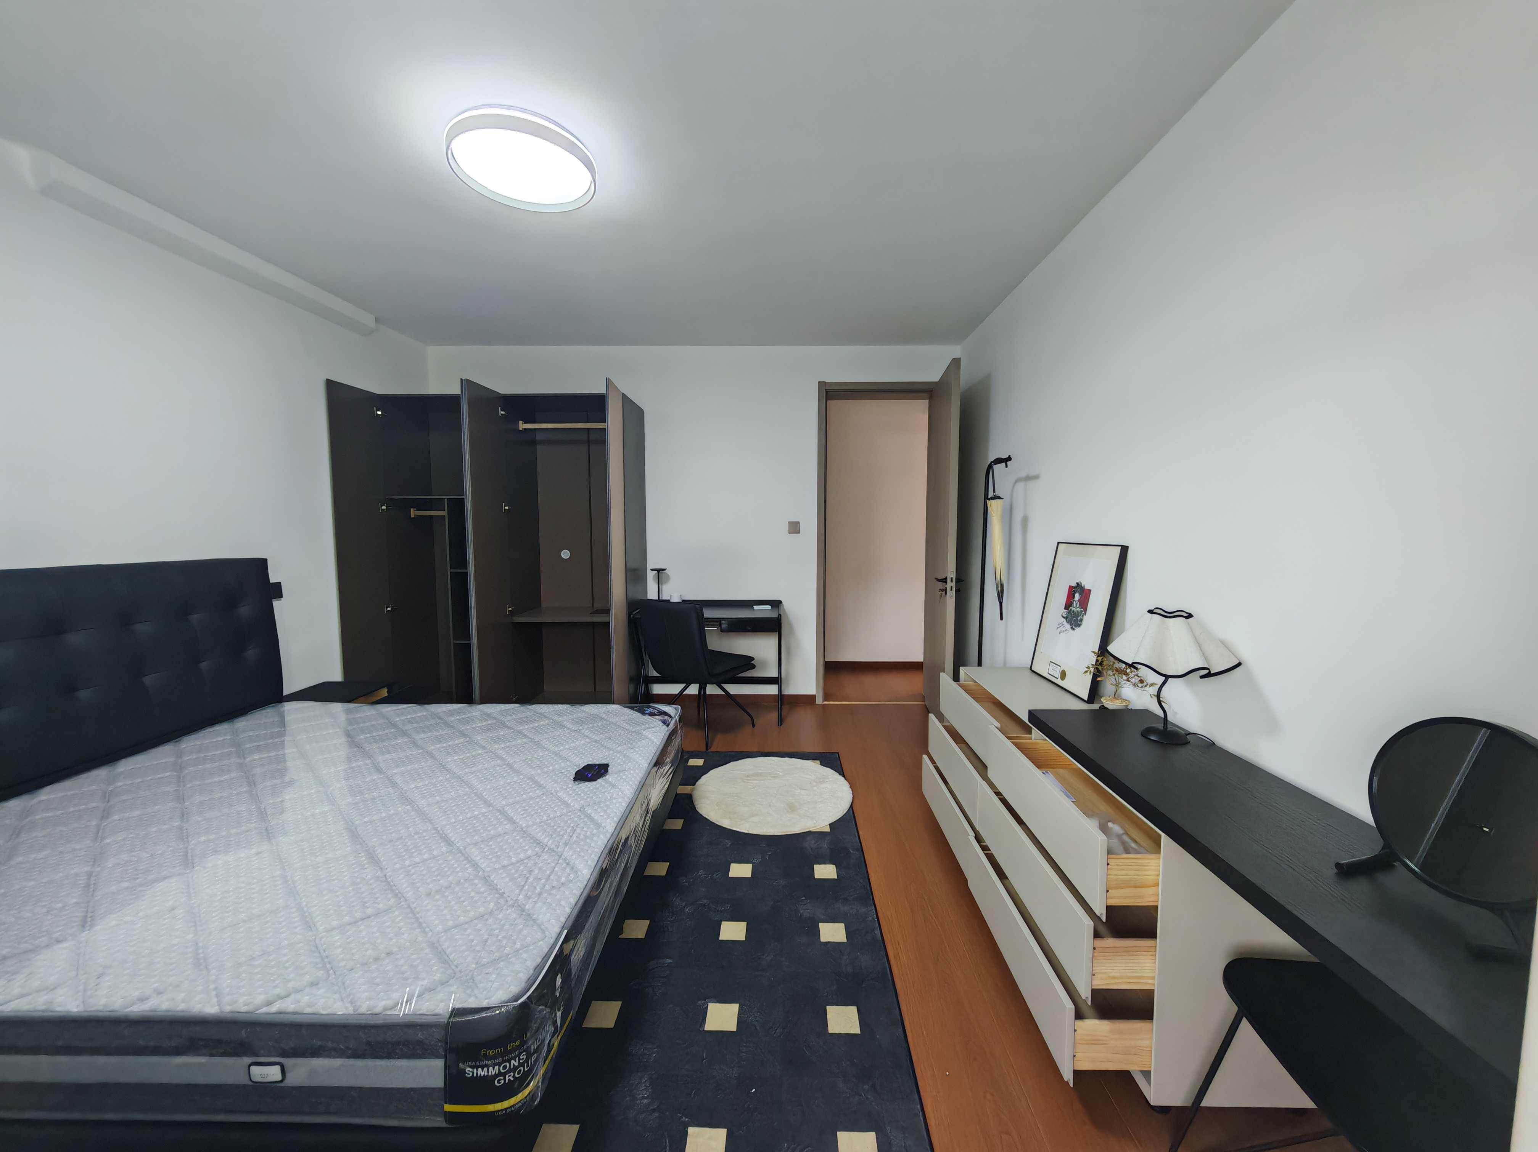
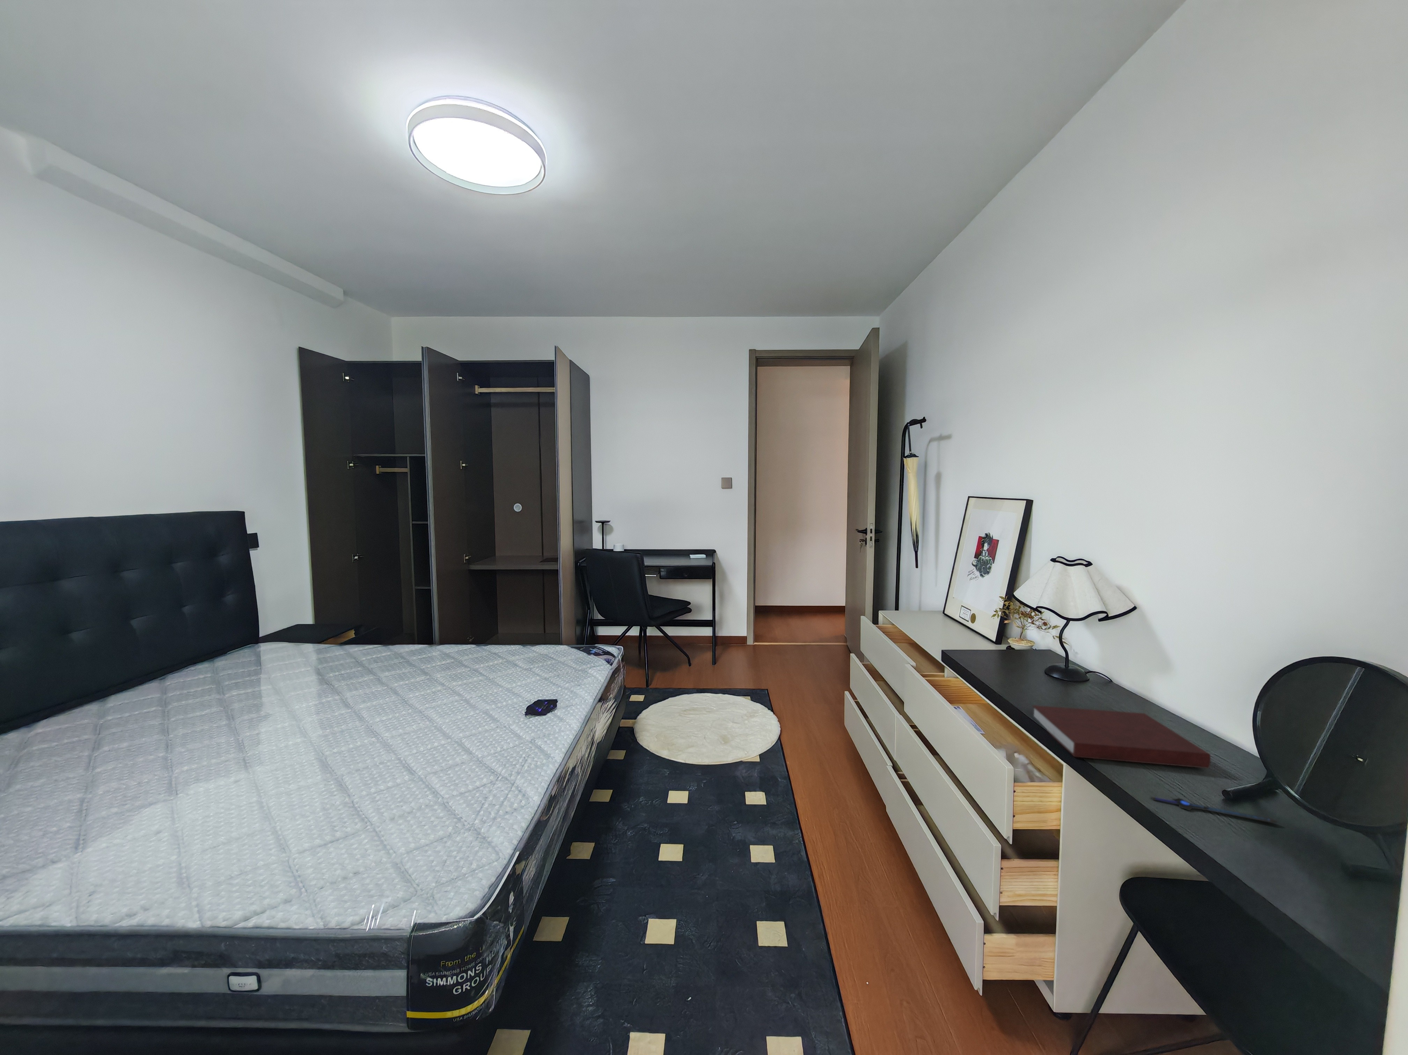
+ notebook [1031,705,1211,769]
+ sword [1150,797,1278,823]
